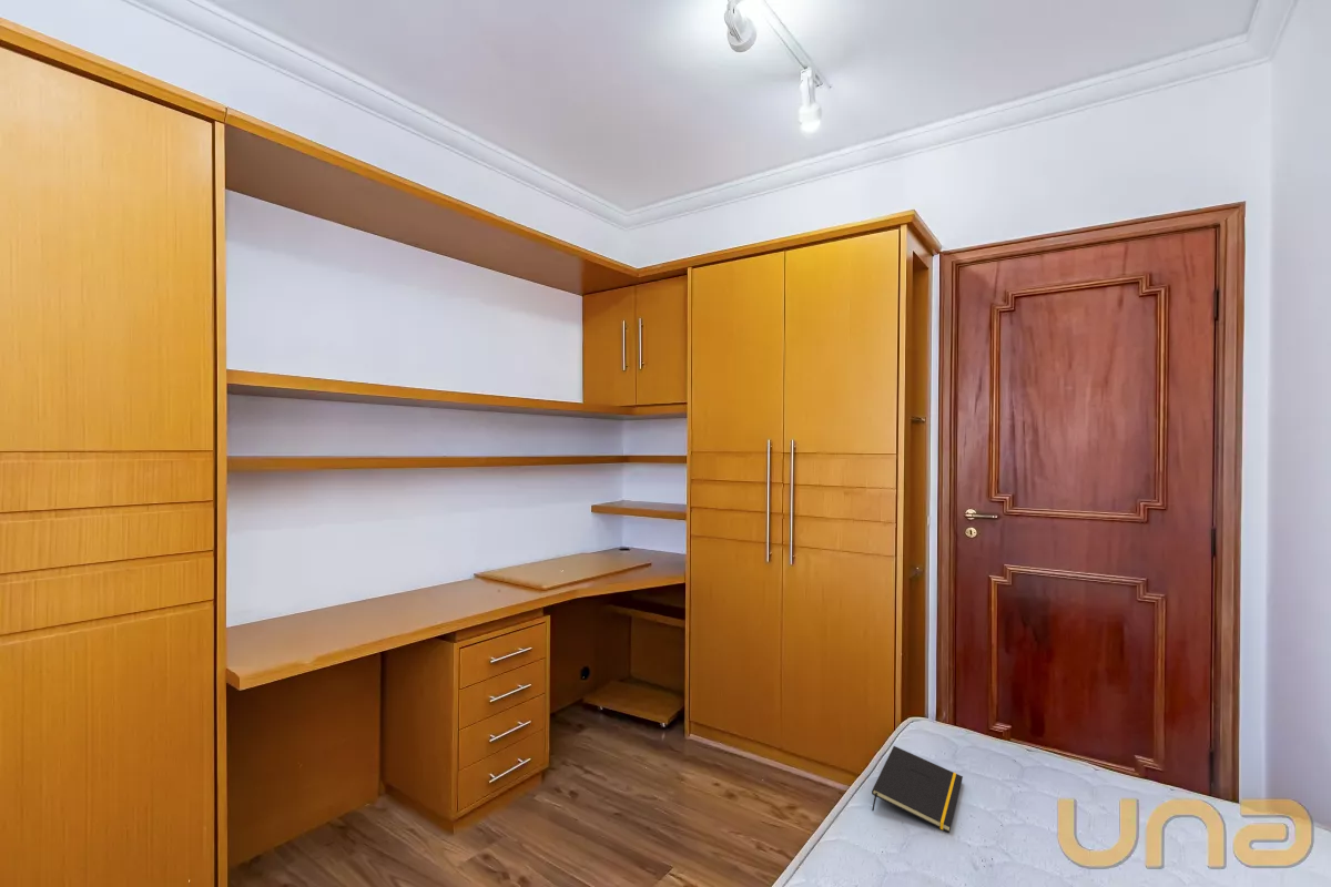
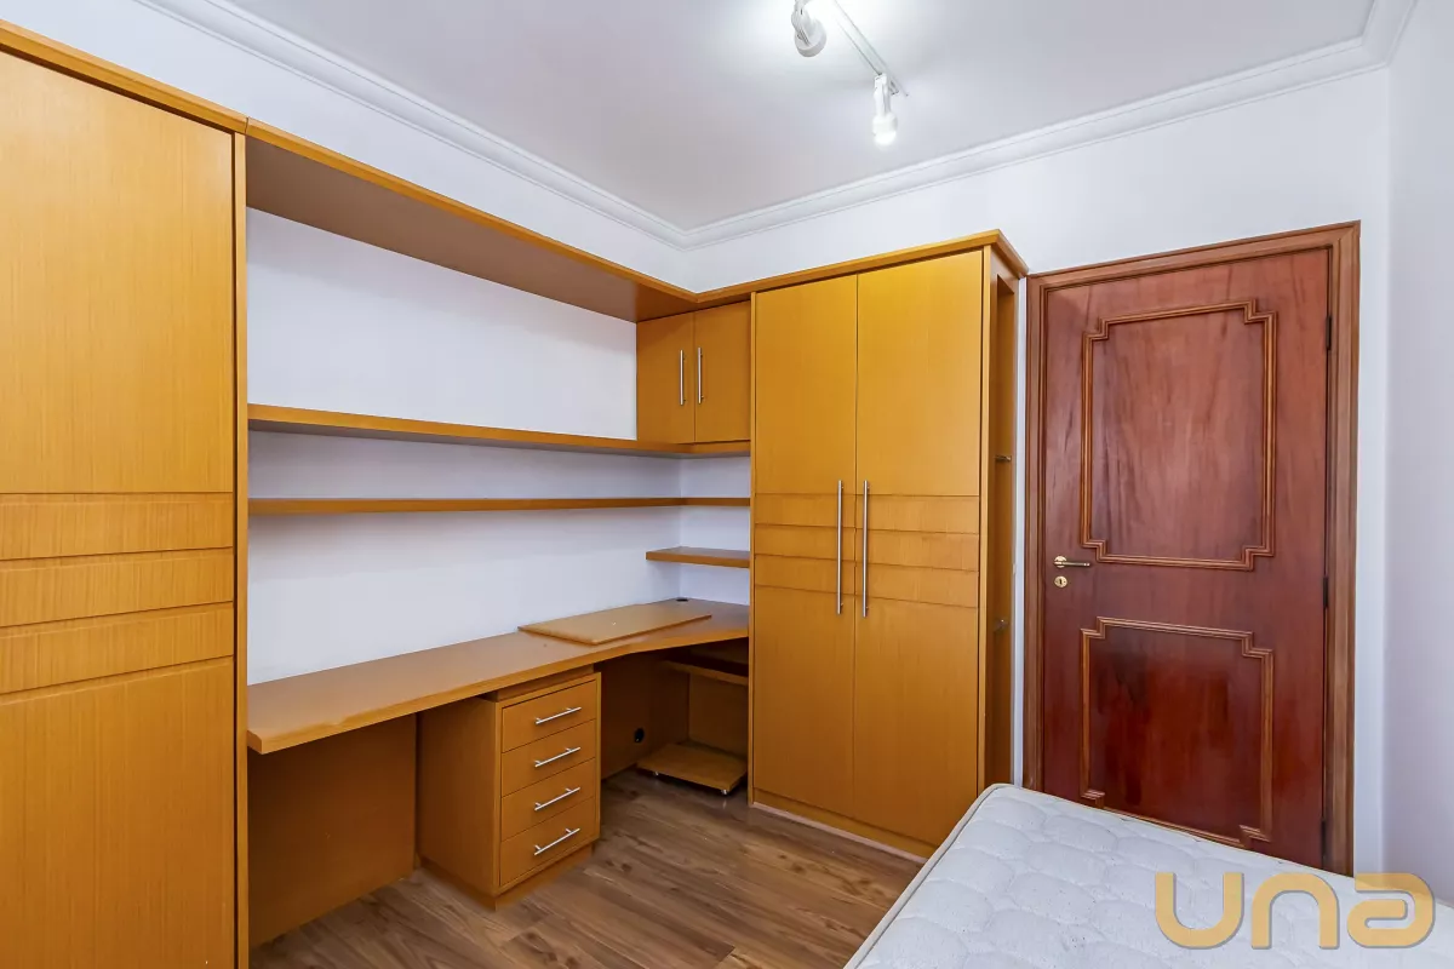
- notepad [871,745,964,834]
